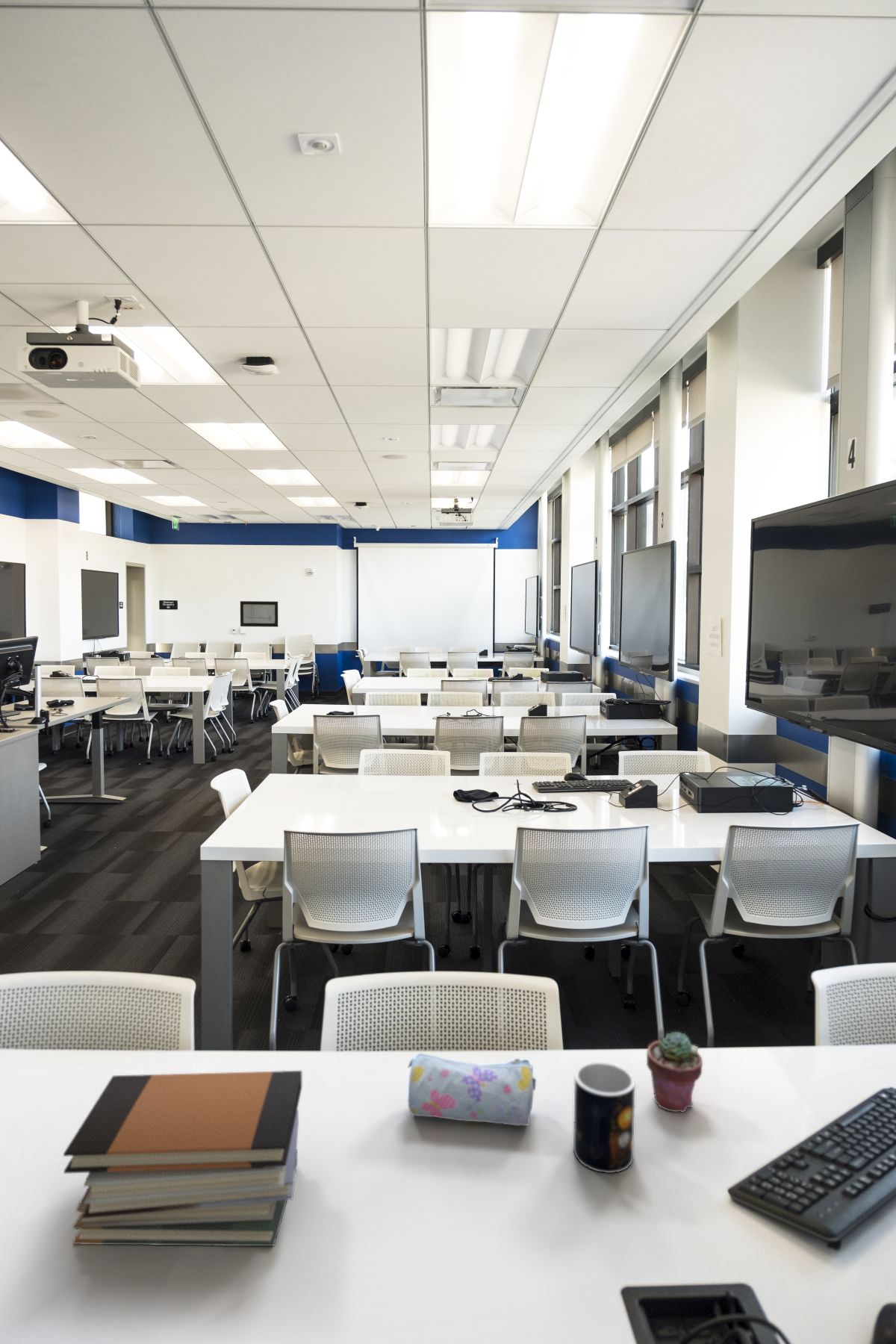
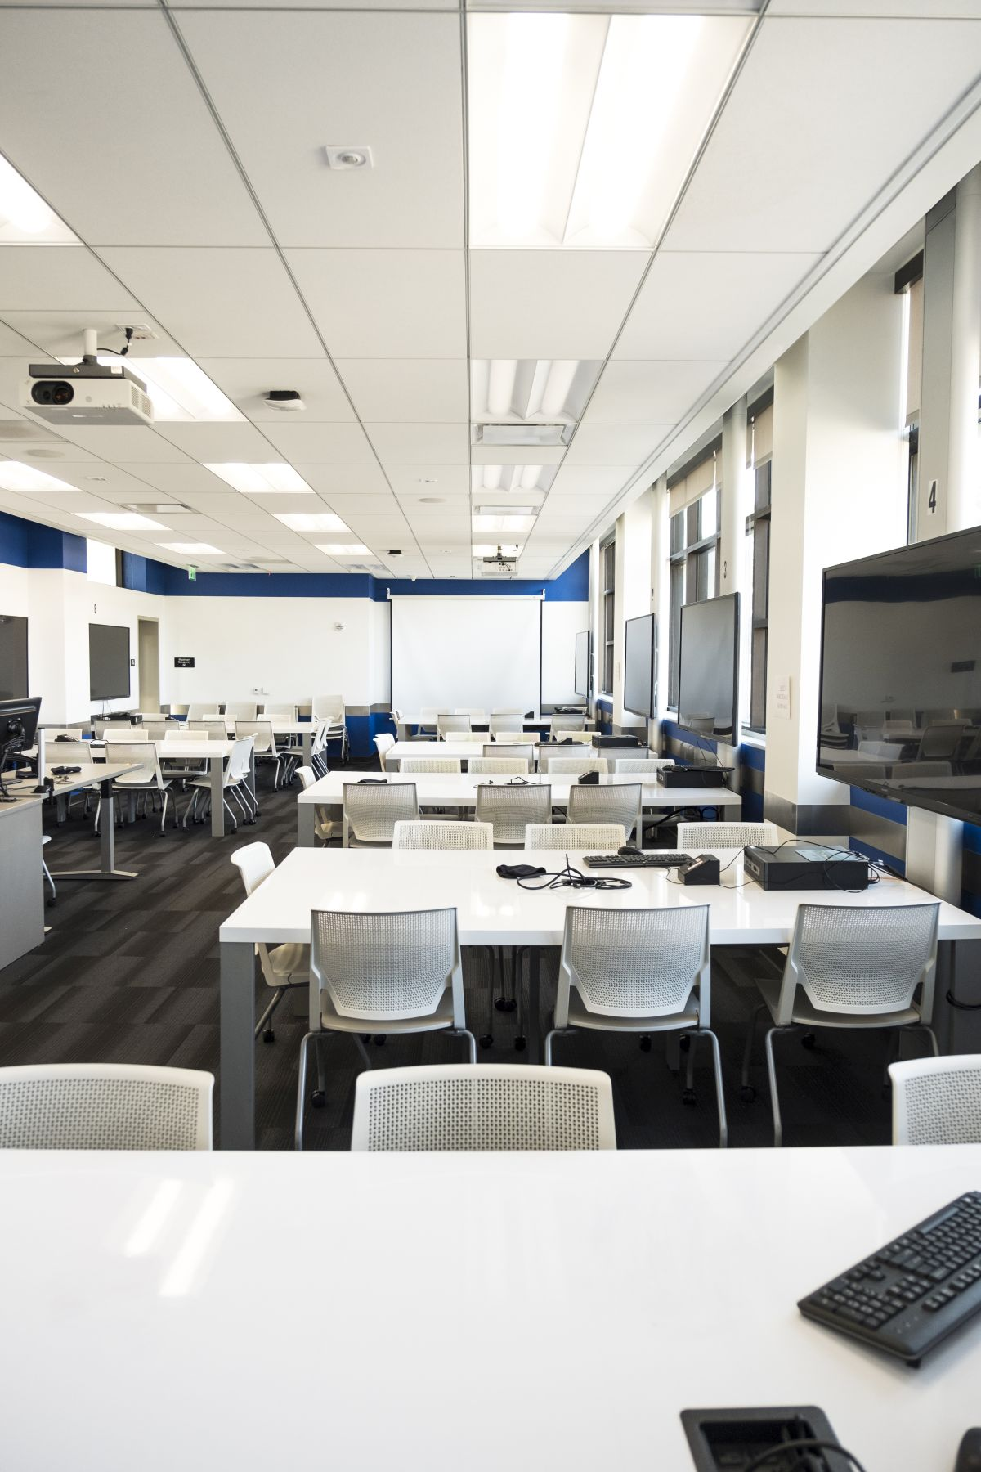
- wall art [240,600,279,627]
- pencil case [407,1053,537,1127]
- potted succulent [646,1031,703,1113]
- mug [573,1061,635,1174]
- book stack [63,1070,302,1247]
